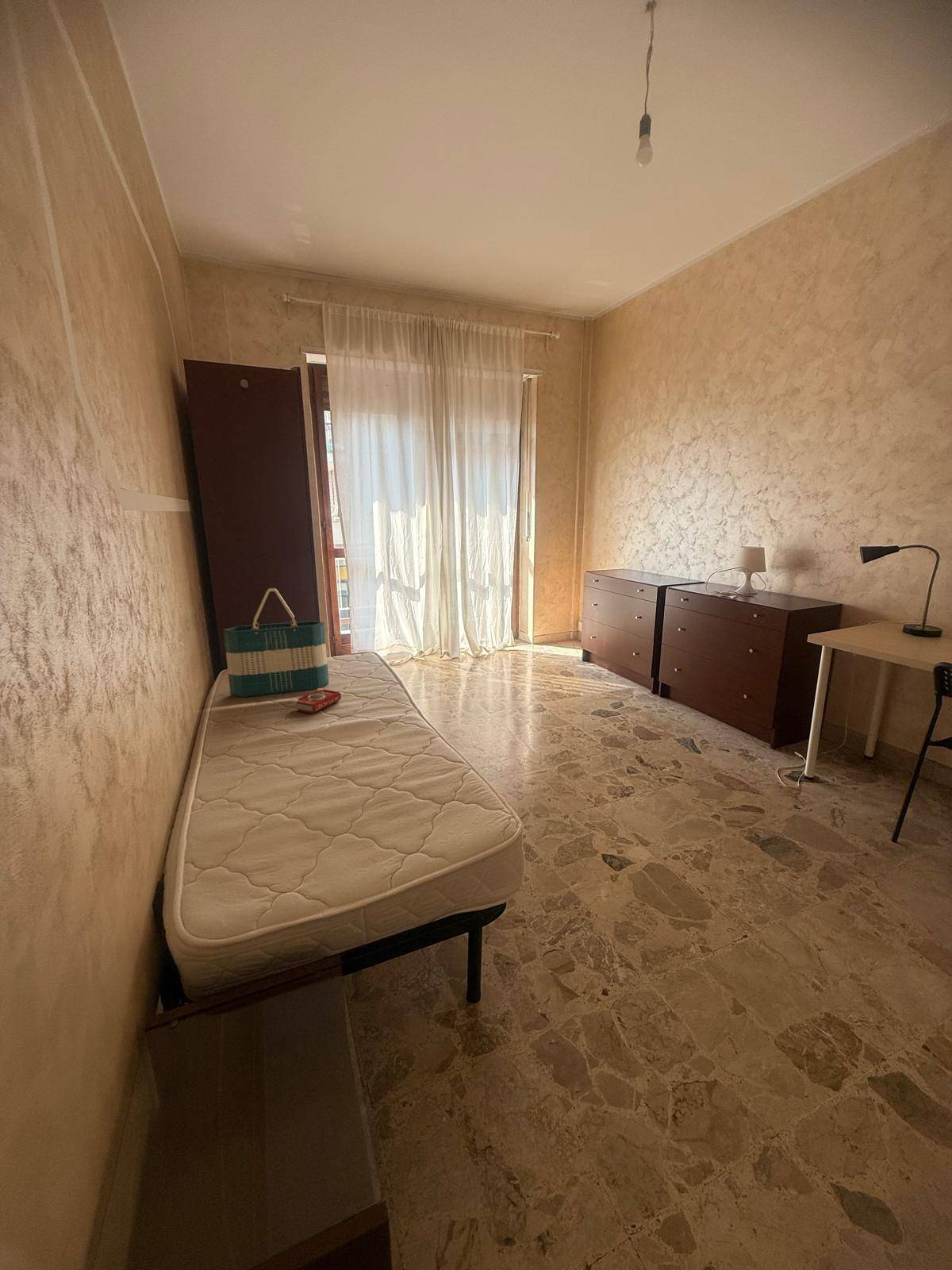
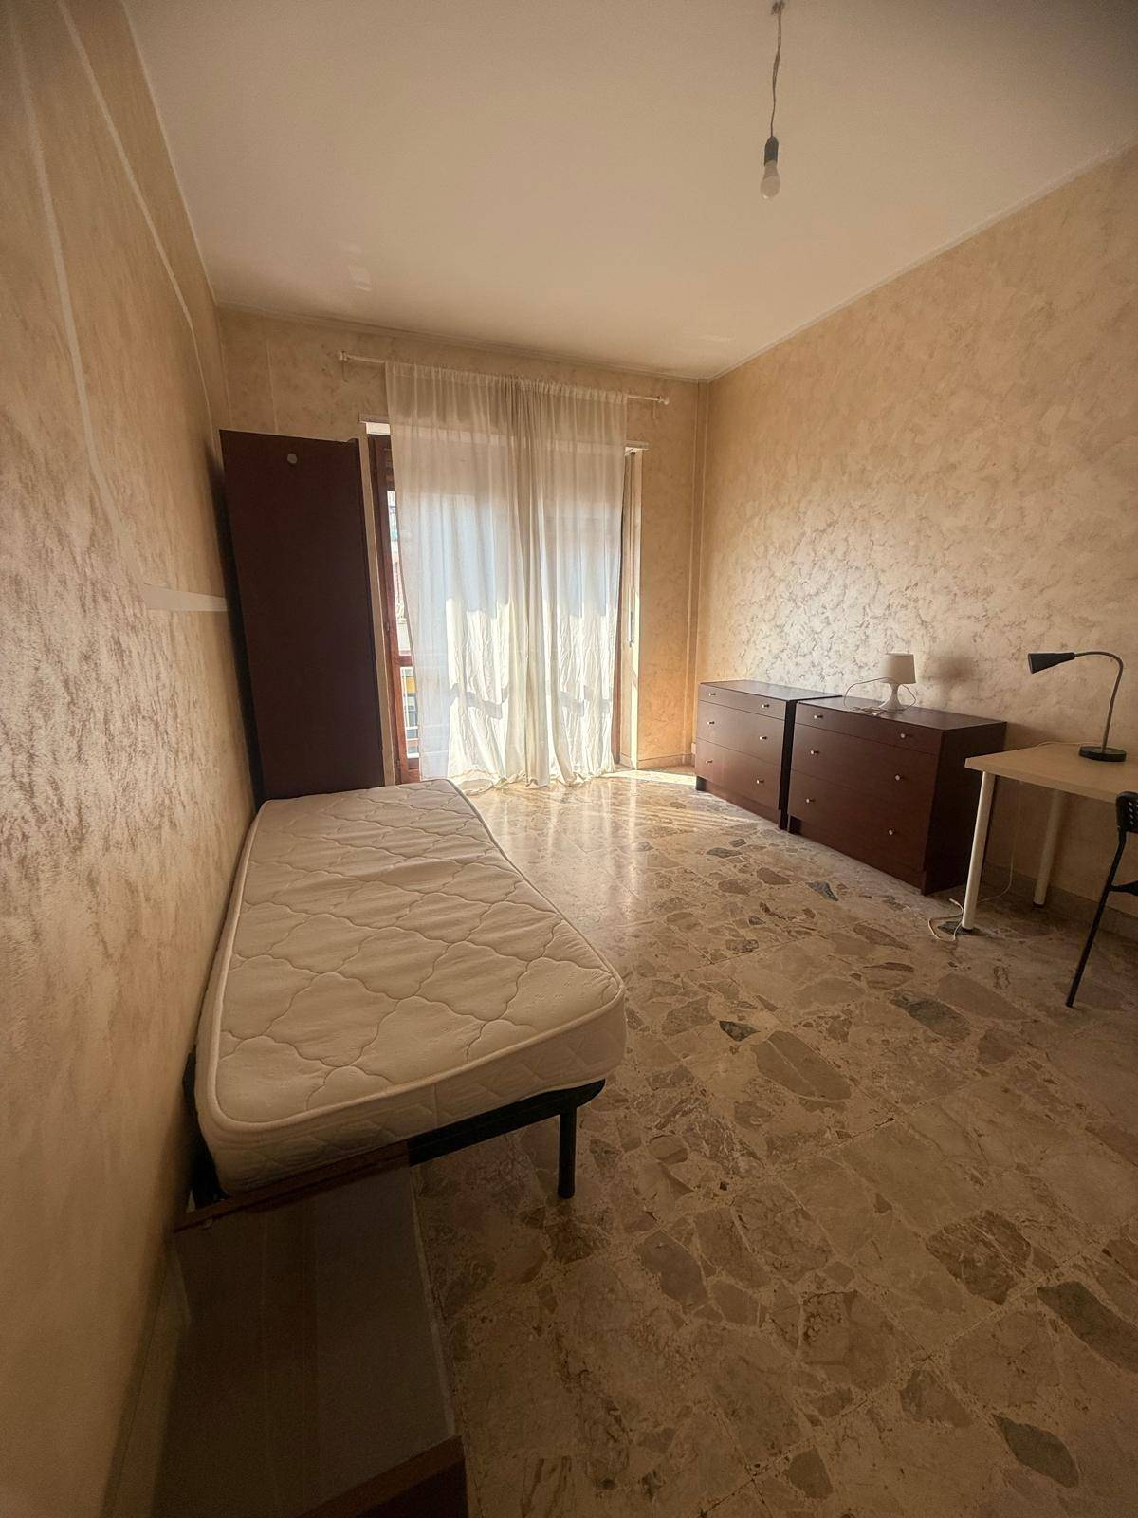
- tote bag [223,587,329,698]
- book [292,687,342,714]
